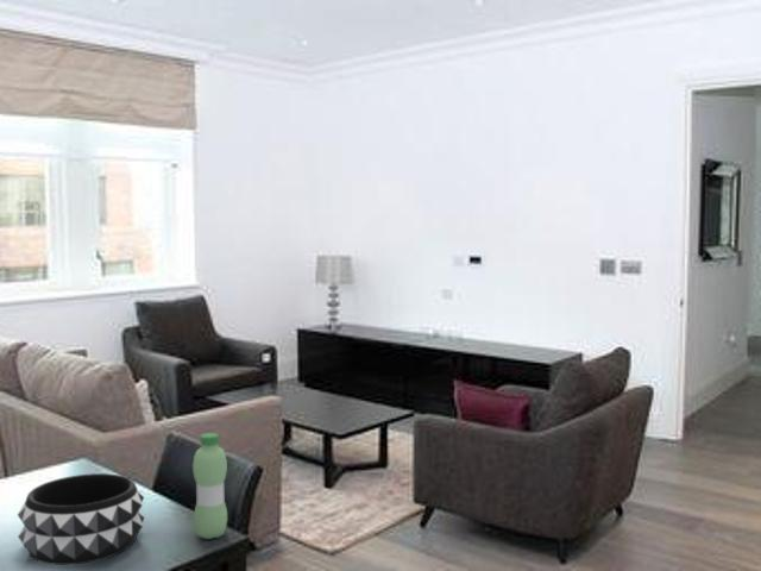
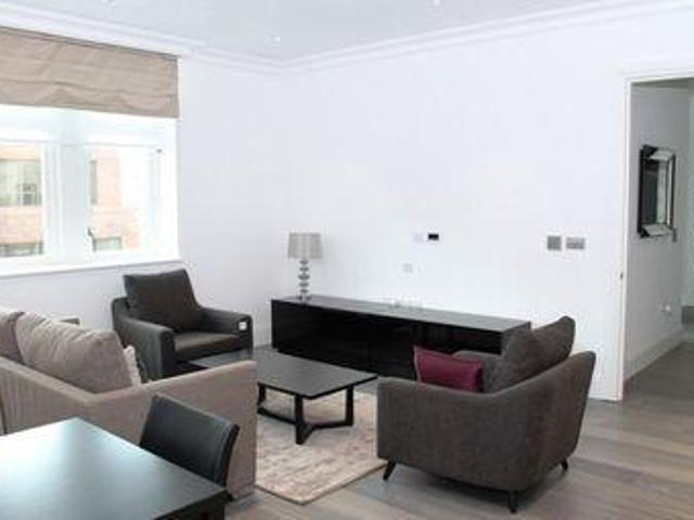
- water bottle [191,432,228,540]
- decorative bowl [17,472,146,566]
